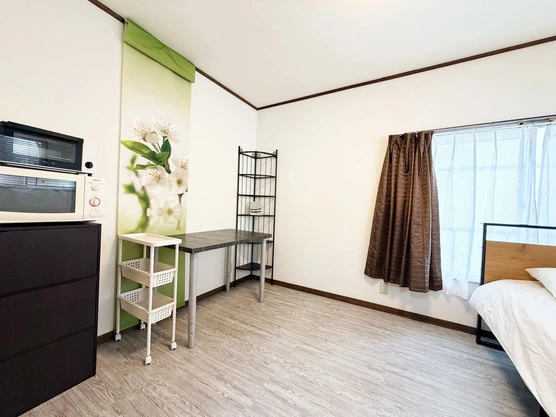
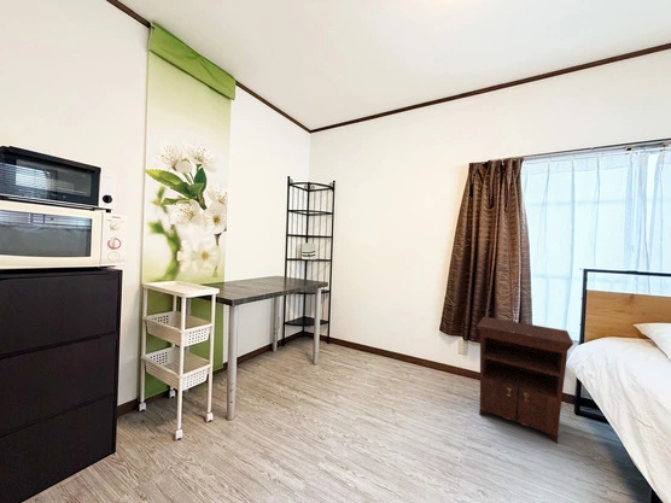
+ nightstand [475,316,574,444]
